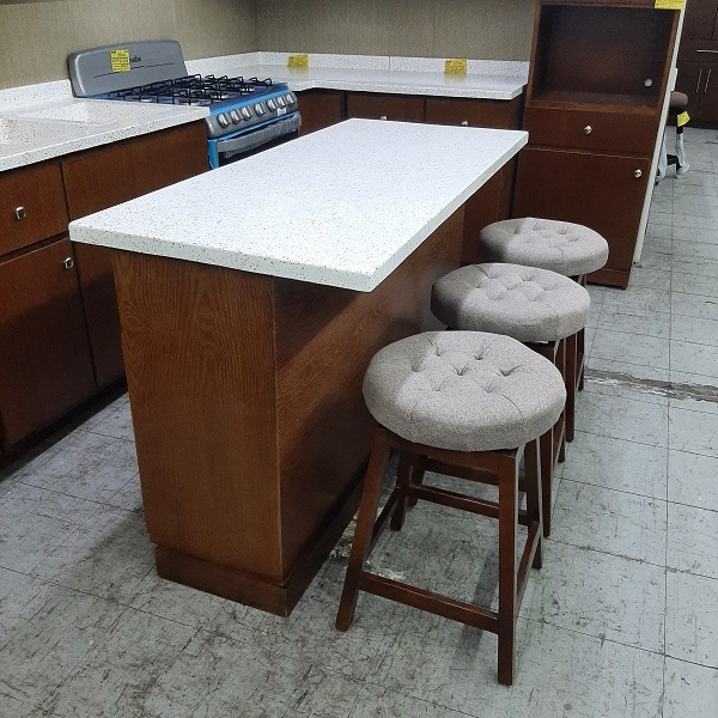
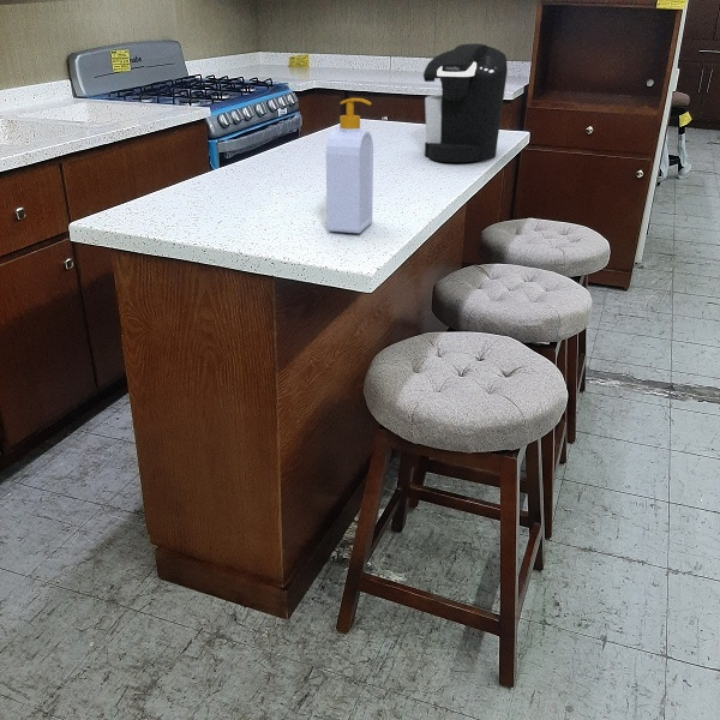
+ coffee maker [422,42,509,163]
+ soap bottle [325,97,374,234]
